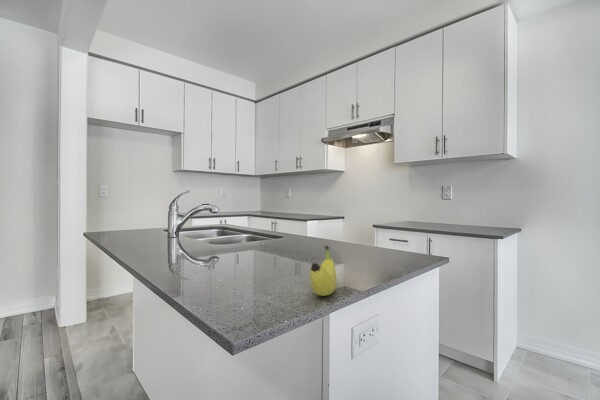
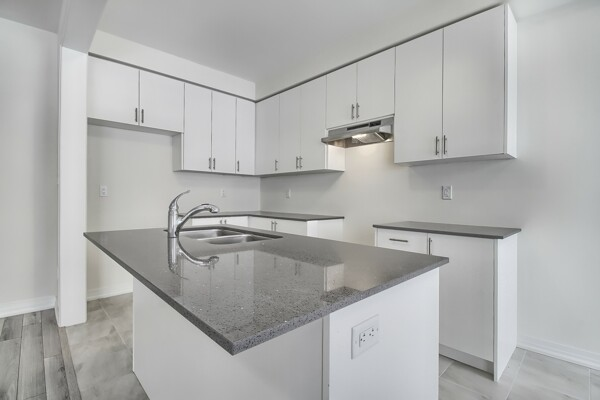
- fruit [309,245,337,297]
